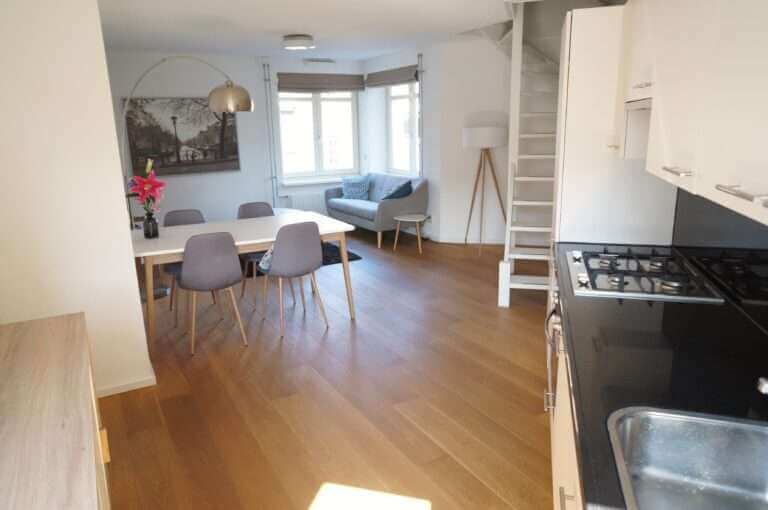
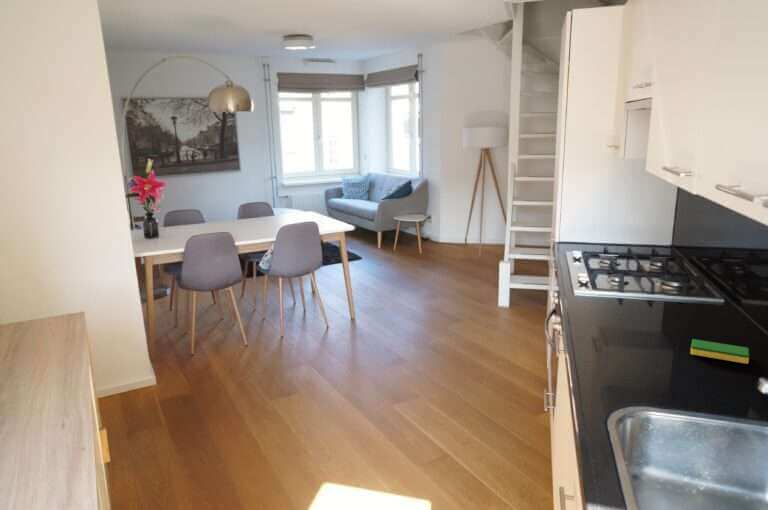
+ dish sponge [689,338,750,365]
